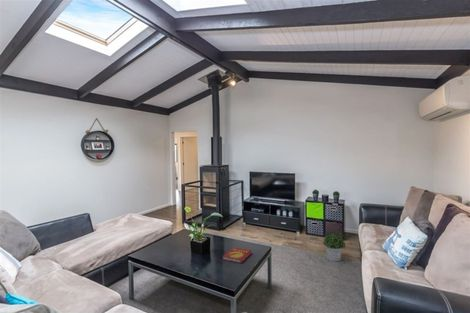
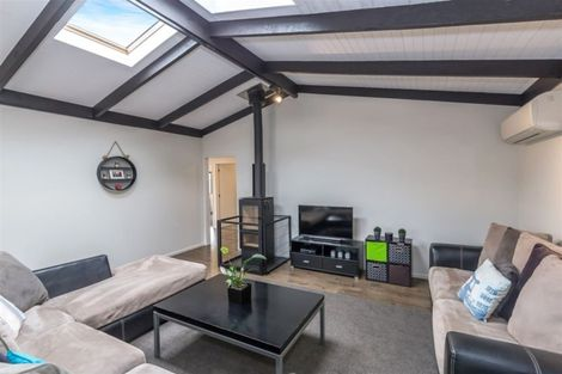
- book [222,246,252,264]
- potted plant [322,230,346,262]
